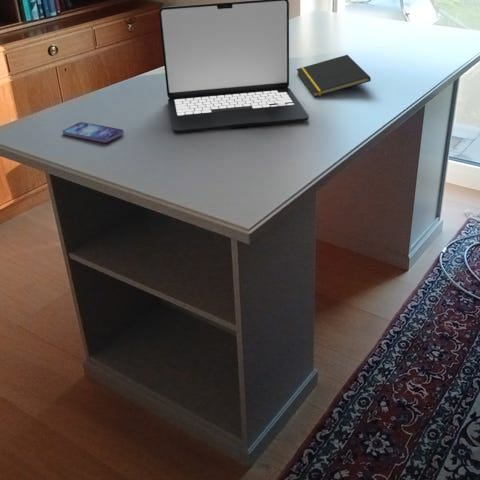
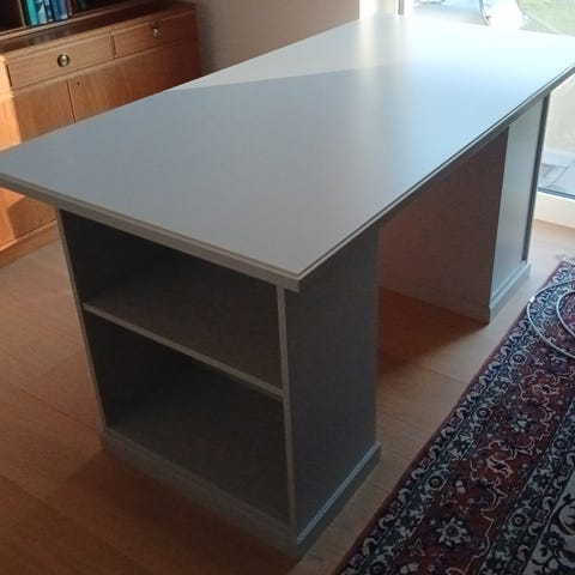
- notepad [296,54,372,98]
- smartphone [62,121,125,143]
- laptop [158,0,310,134]
